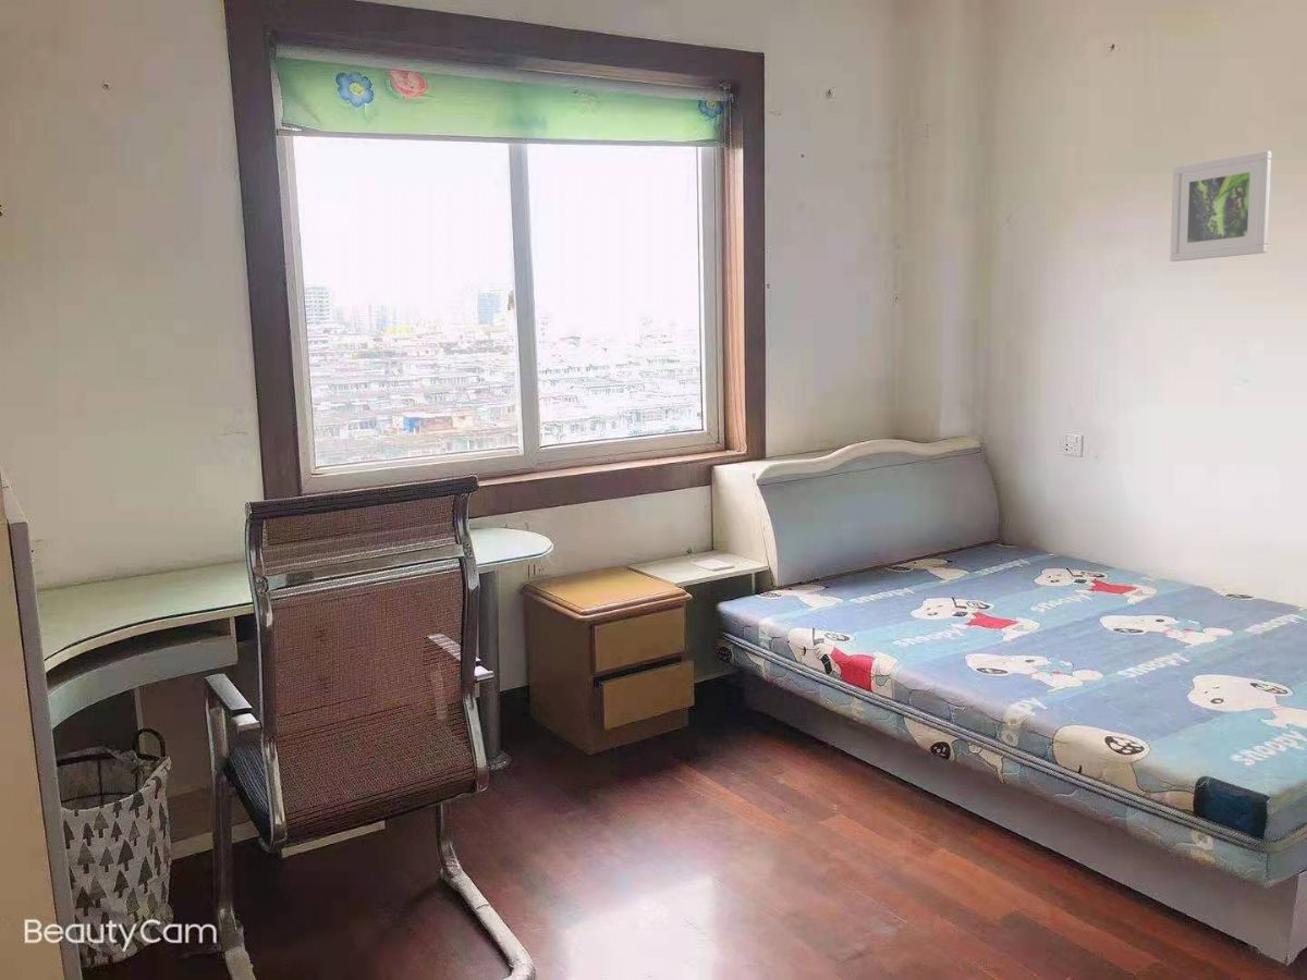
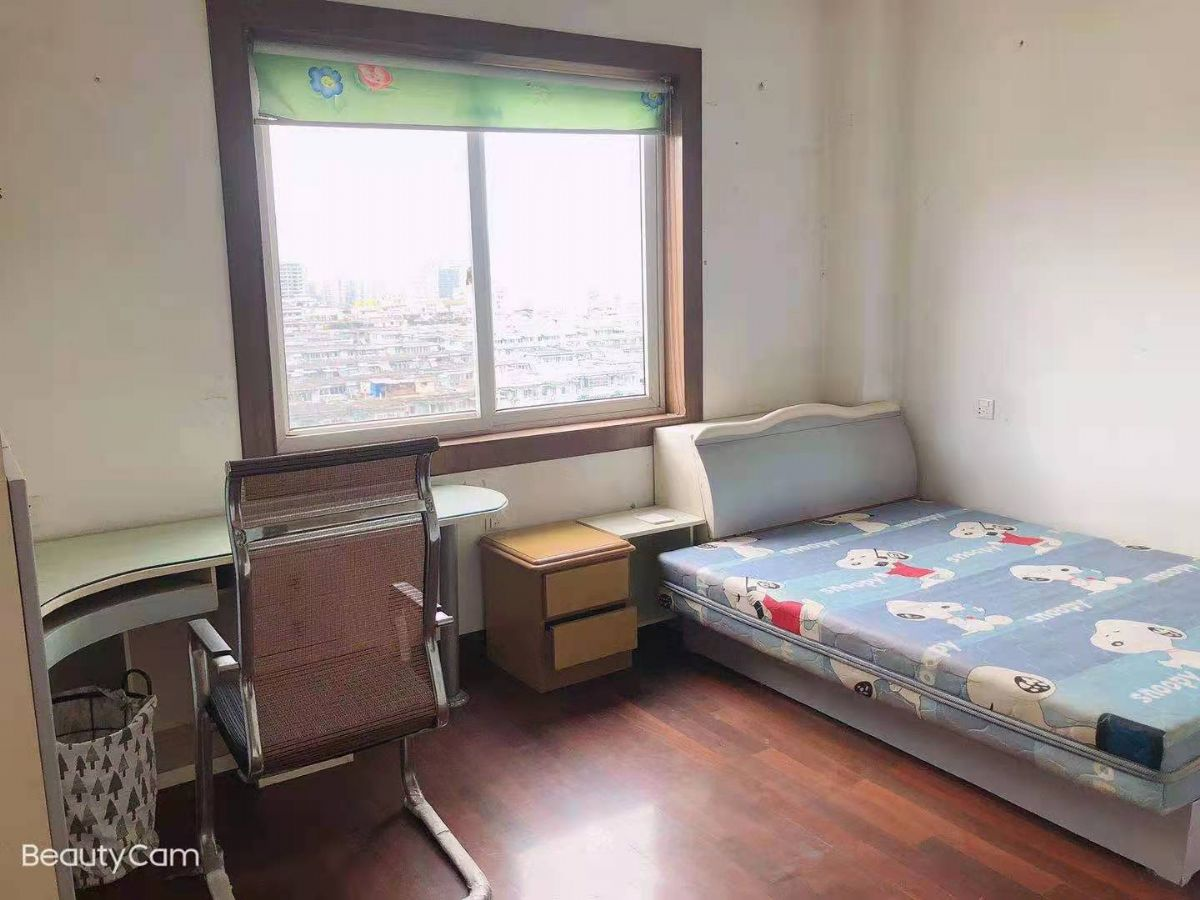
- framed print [1169,150,1272,262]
